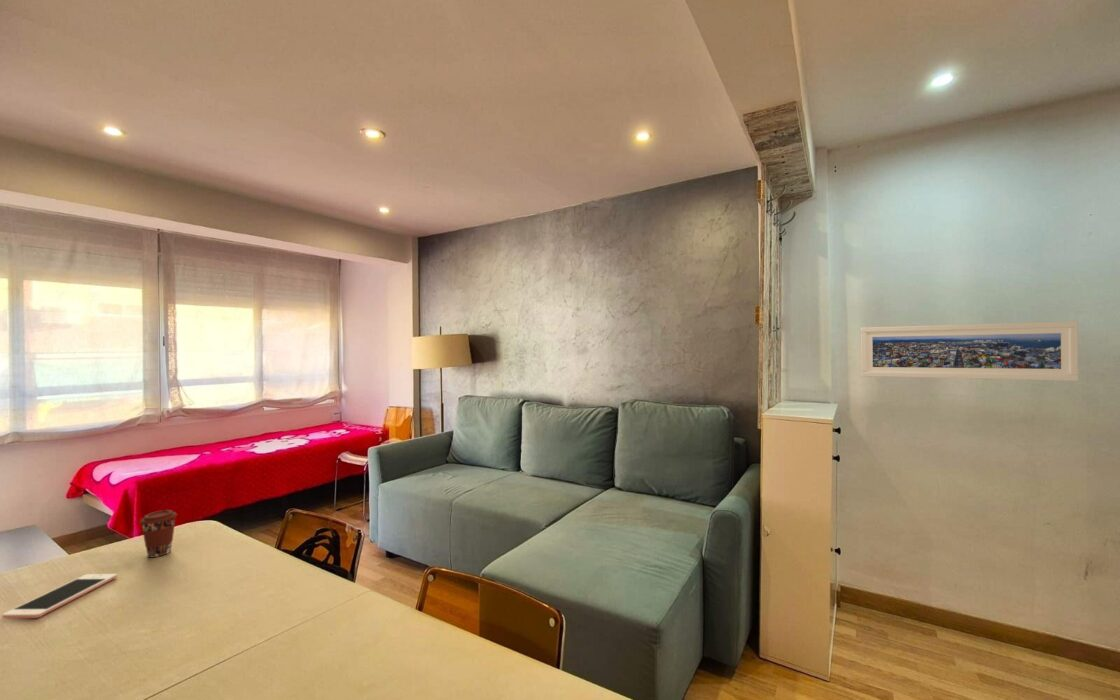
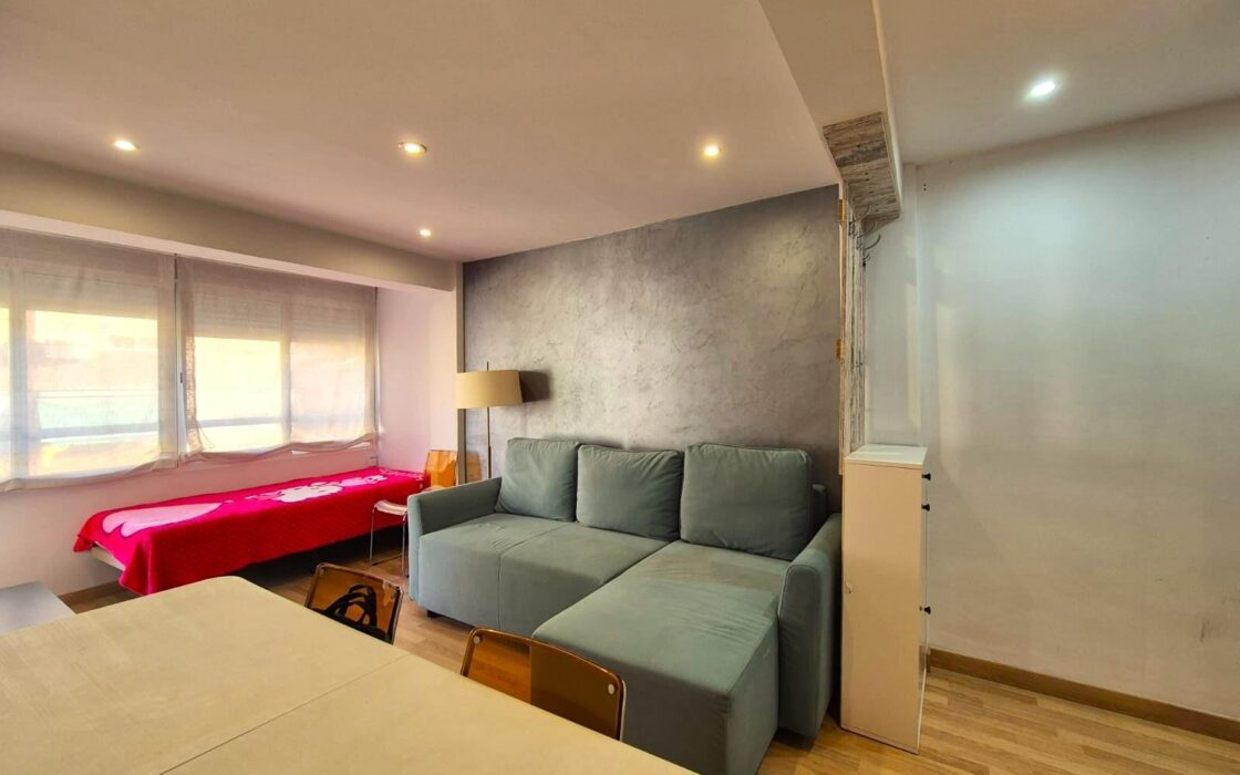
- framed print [860,320,1079,382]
- coffee cup [139,509,178,558]
- cell phone [1,573,118,619]
